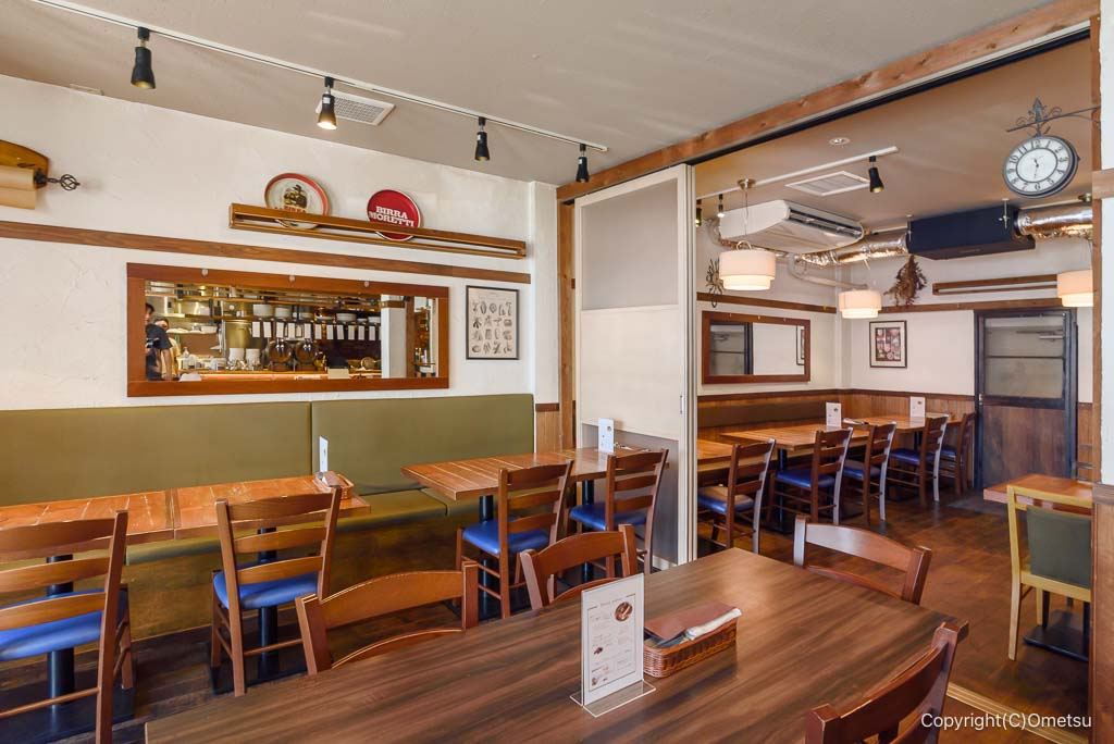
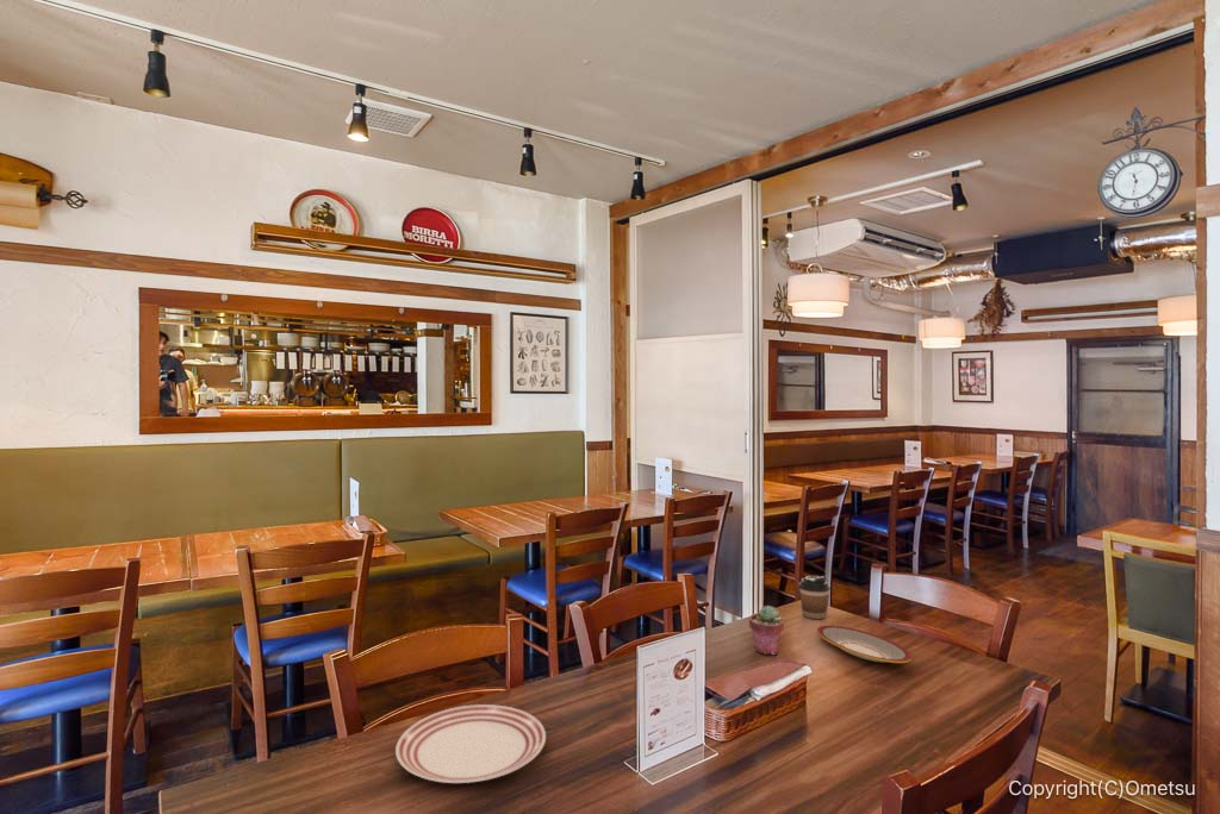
+ plate [816,624,913,664]
+ coffee cup [797,575,832,620]
+ dinner plate [394,703,547,784]
+ potted succulent [748,605,785,656]
